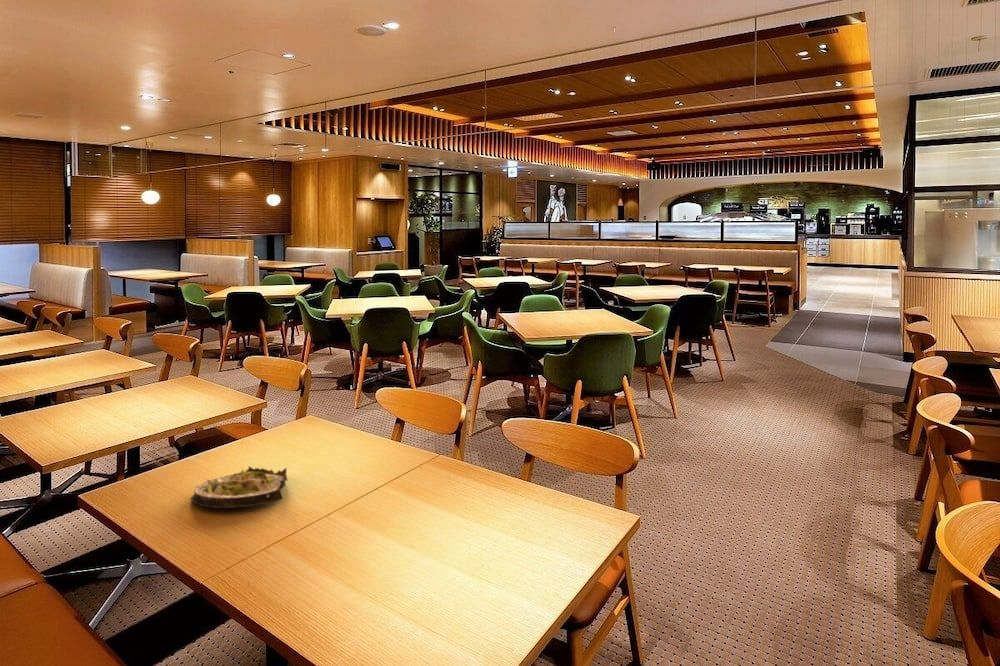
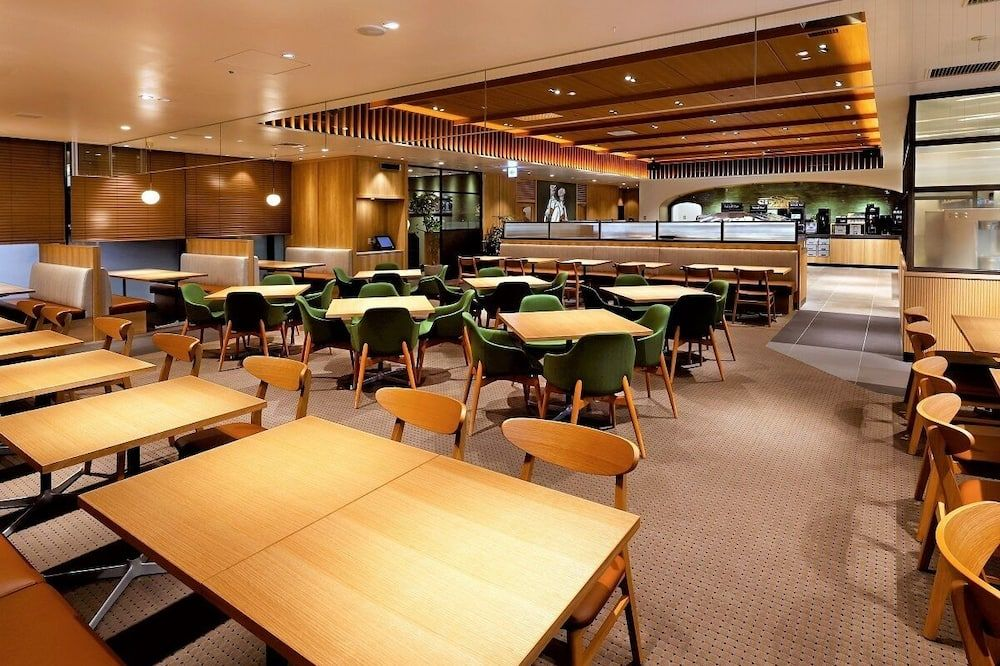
- salad plate [190,465,289,509]
